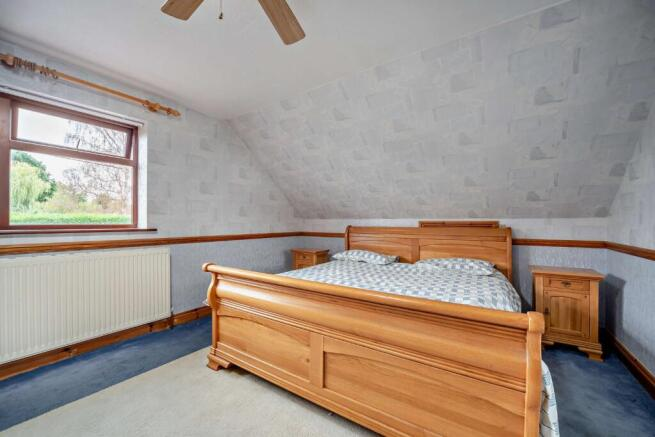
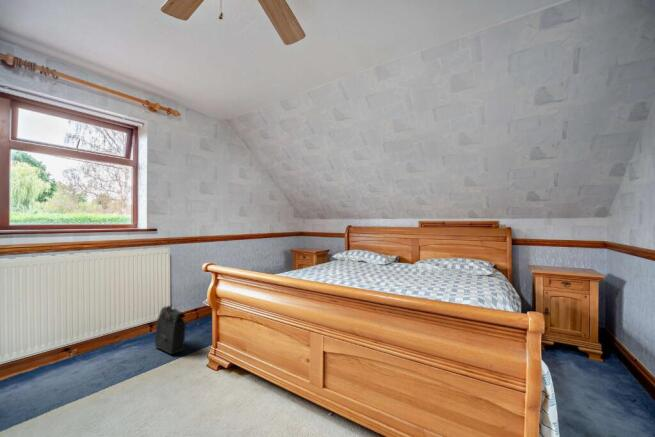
+ backpack [154,304,187,355]
